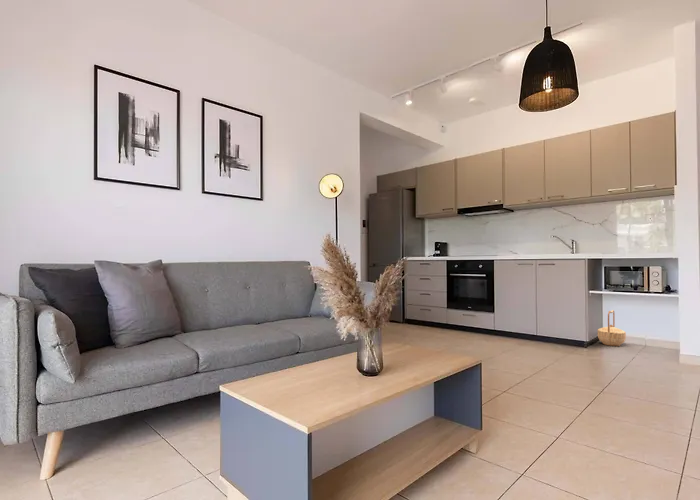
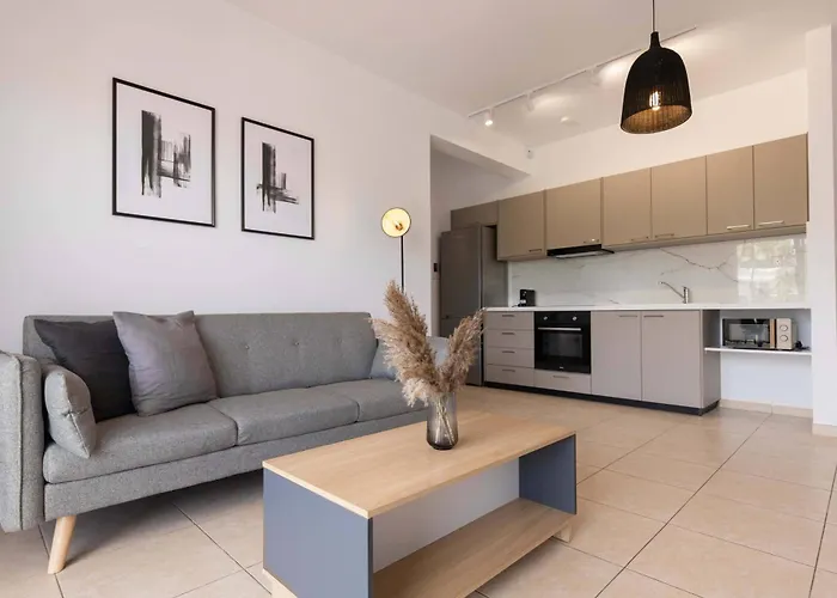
- basket [596,309,627,347]
